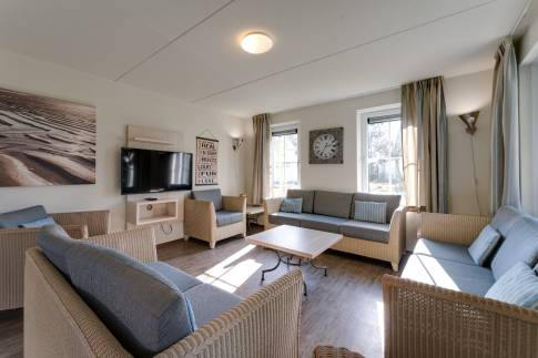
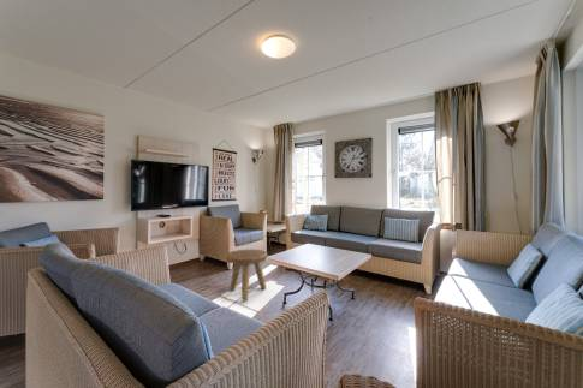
+ stool [225,249,268,303]
